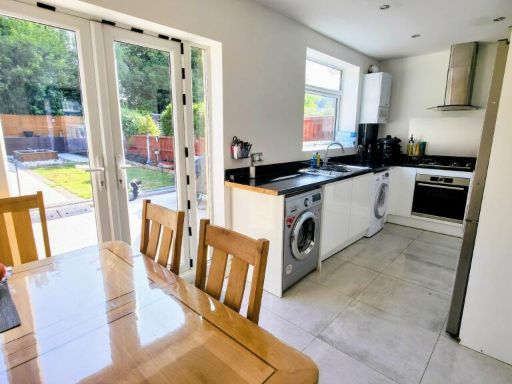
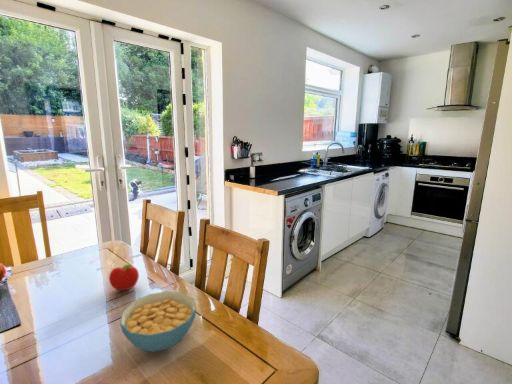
+ cereal bowl [119,290,197,353]
+ fruit [108,263,140,291]
